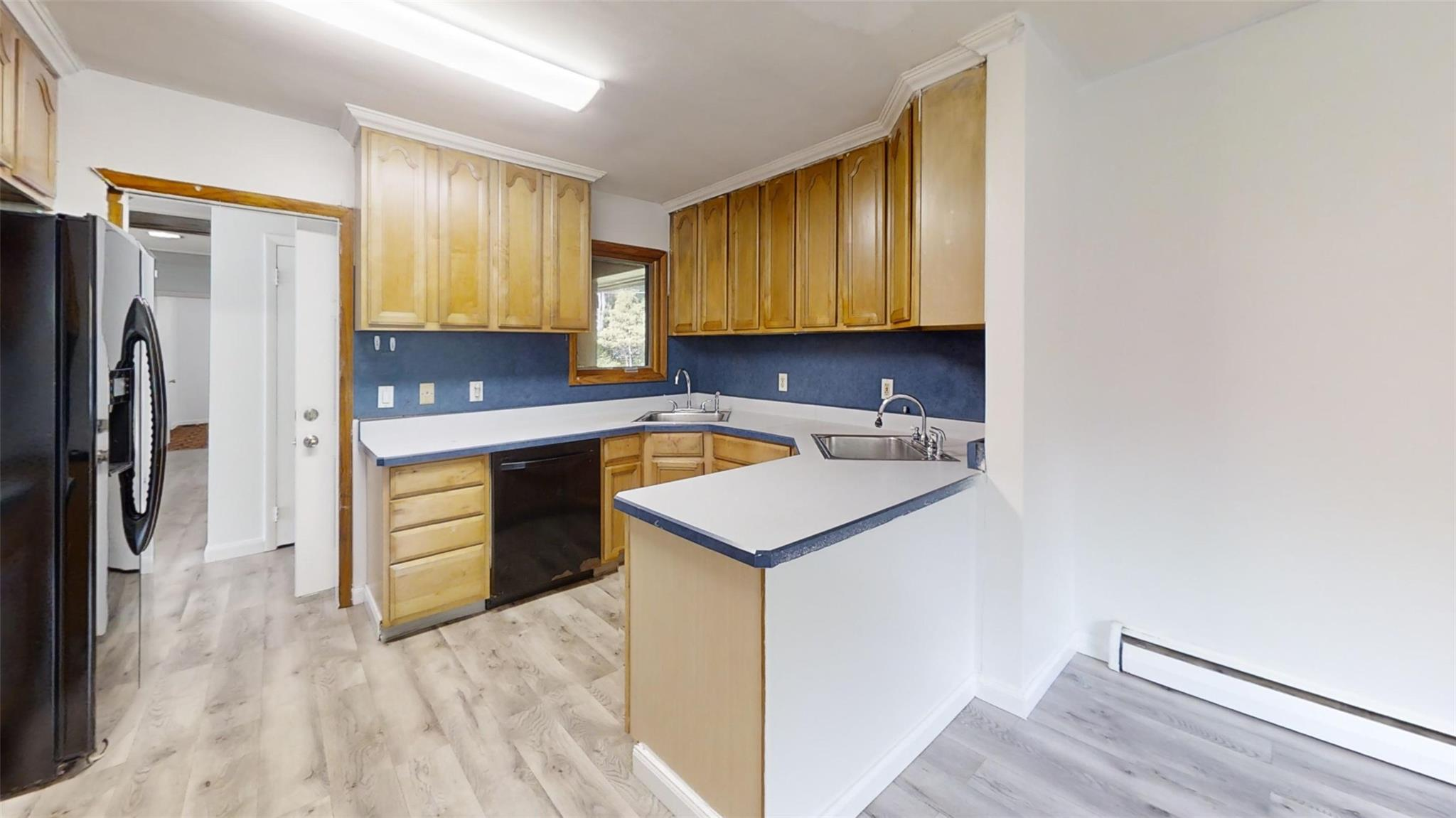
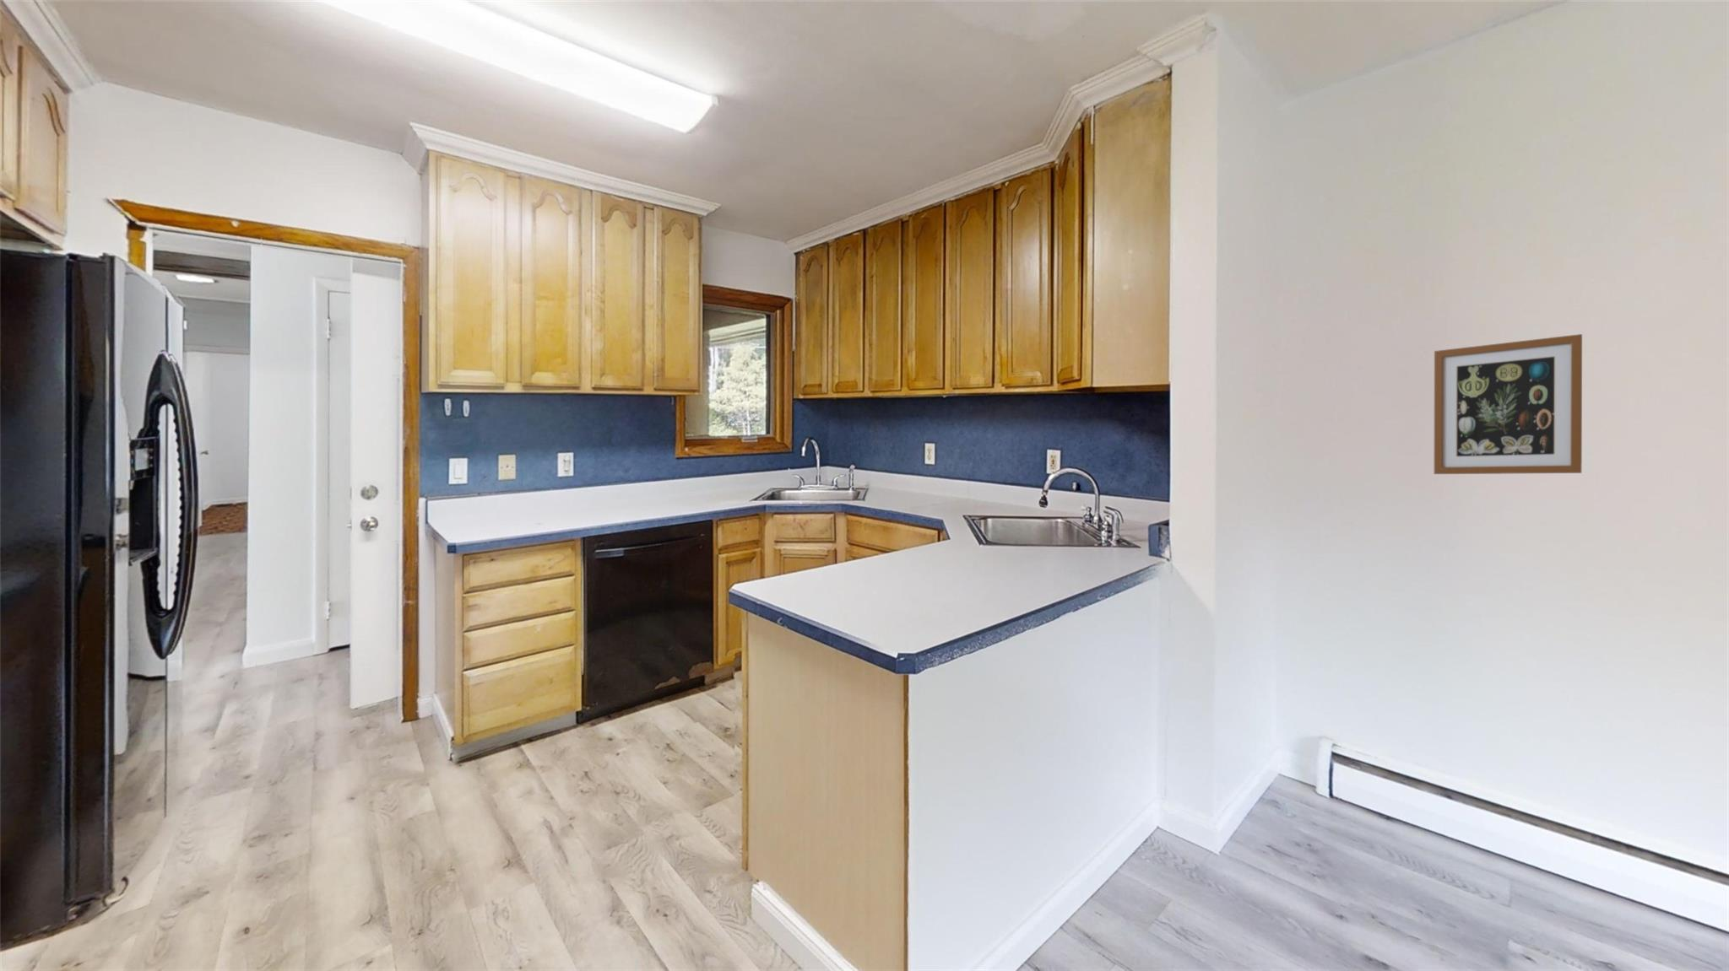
+ wall art [1432,334,1583,475]
